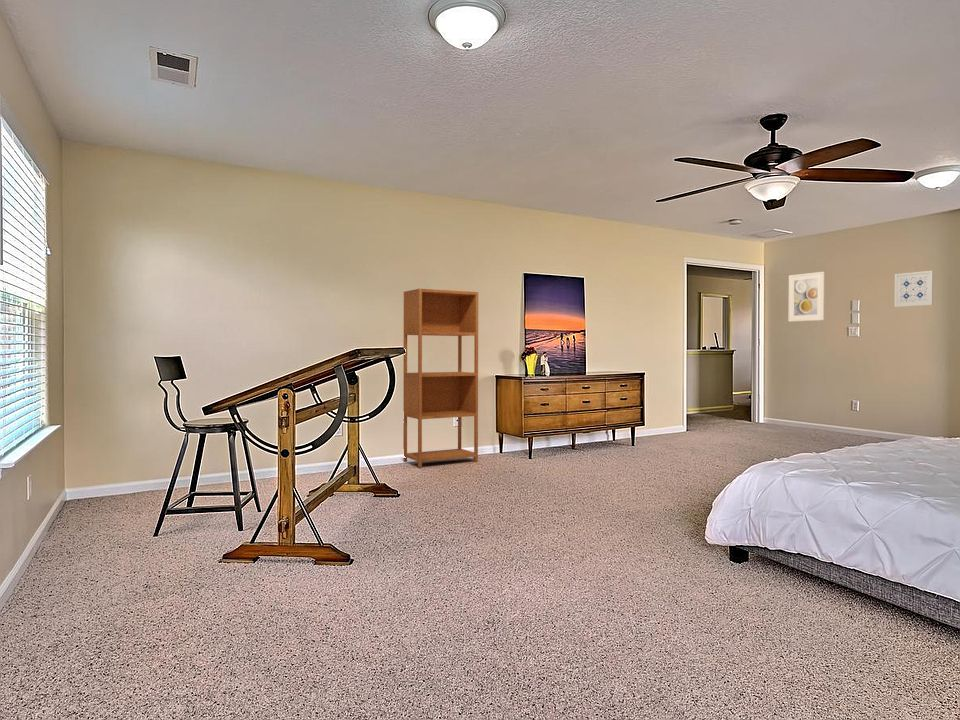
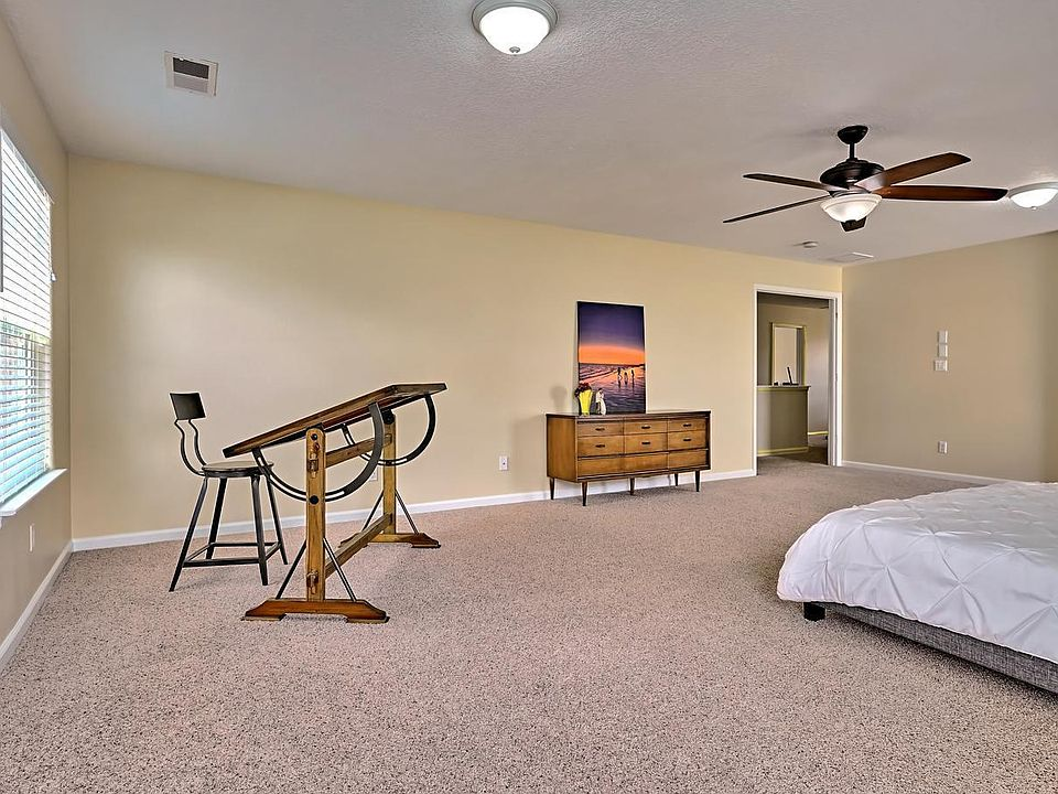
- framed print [787,271,825,323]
- bookcase [402,288,479,468]
- wall art [893,270,934,308]
